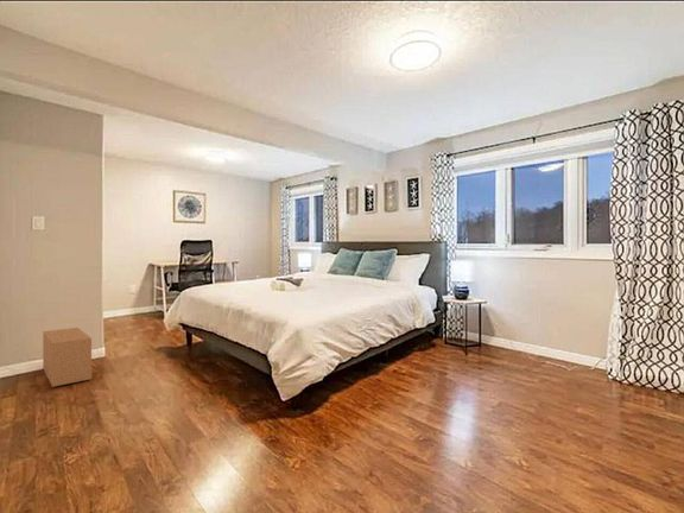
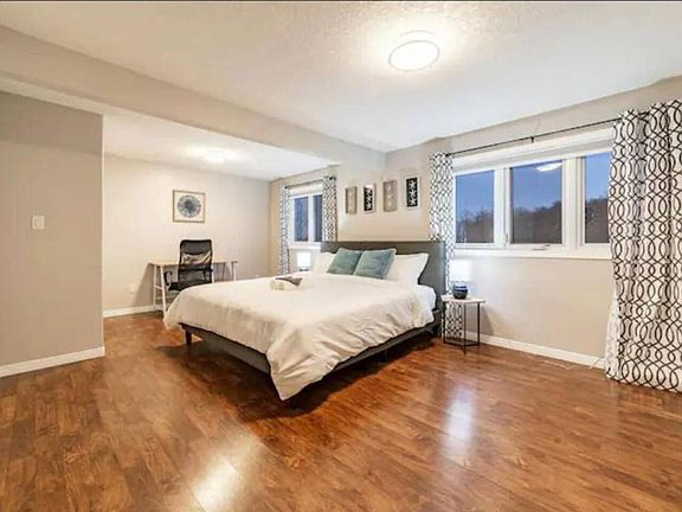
- cardboard box [42,327,93,388]
